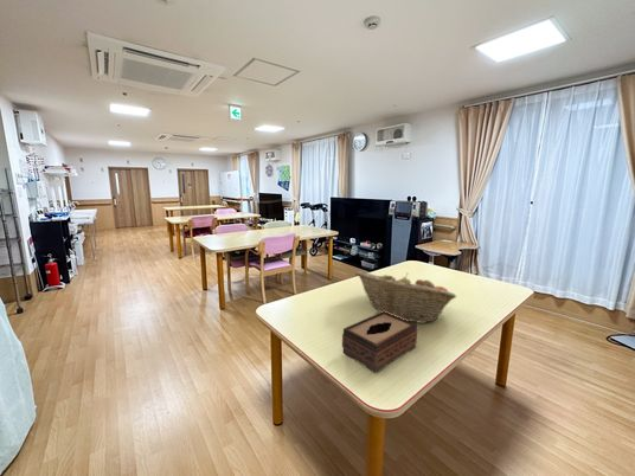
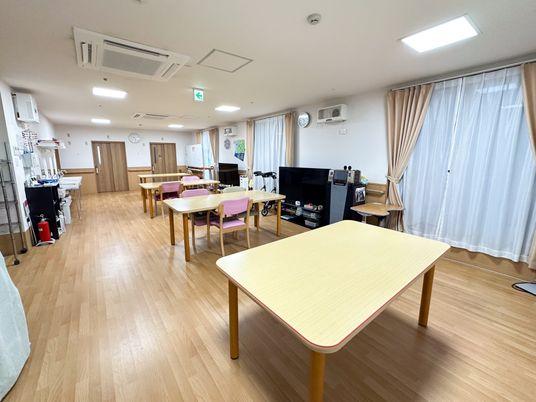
- fruit basket [355,270,457,324]
- tissue box [341,311,418,374]
